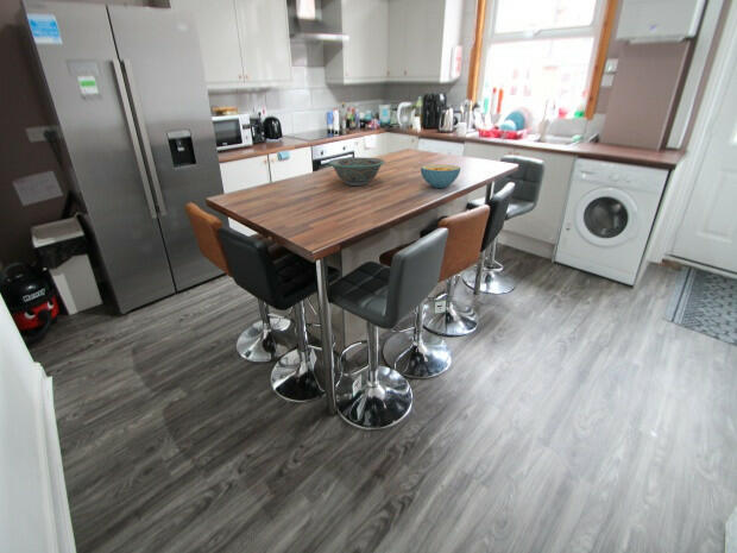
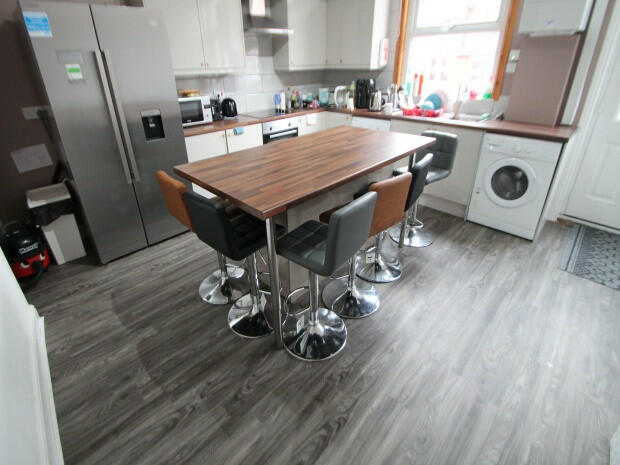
- decorative bowl [327,156,386,187]
- cereal bowl [420,163,461,189]
